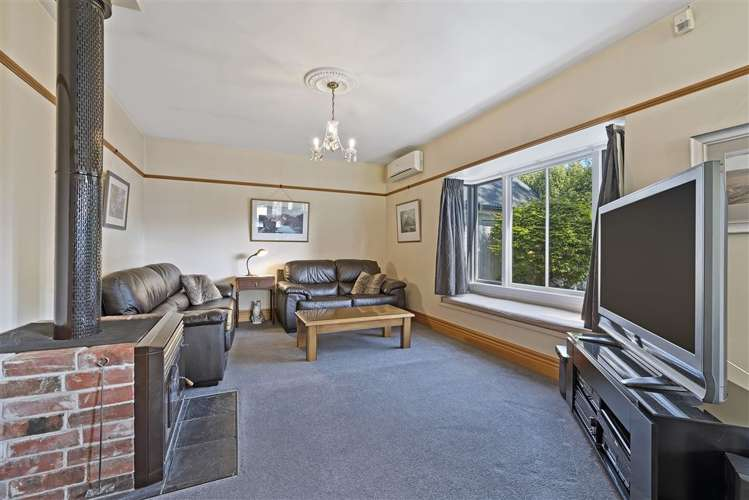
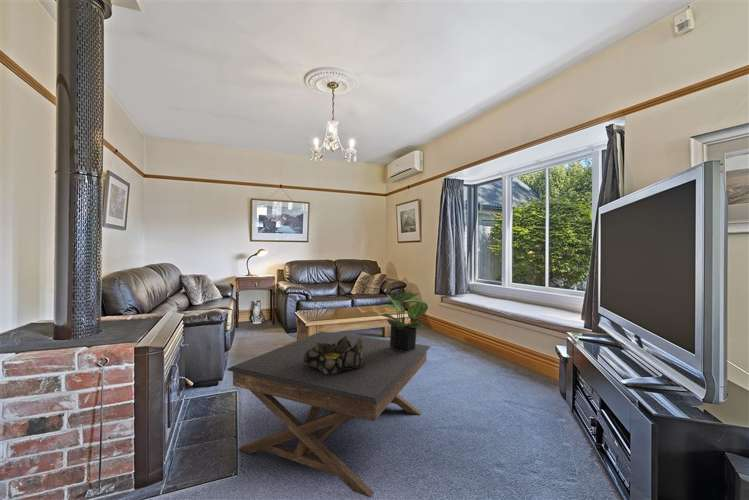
+ decorative bowl [304,334,363,375]
+ coffee table [226,331,431,499]
+ potted plant [380,291,429,352]
